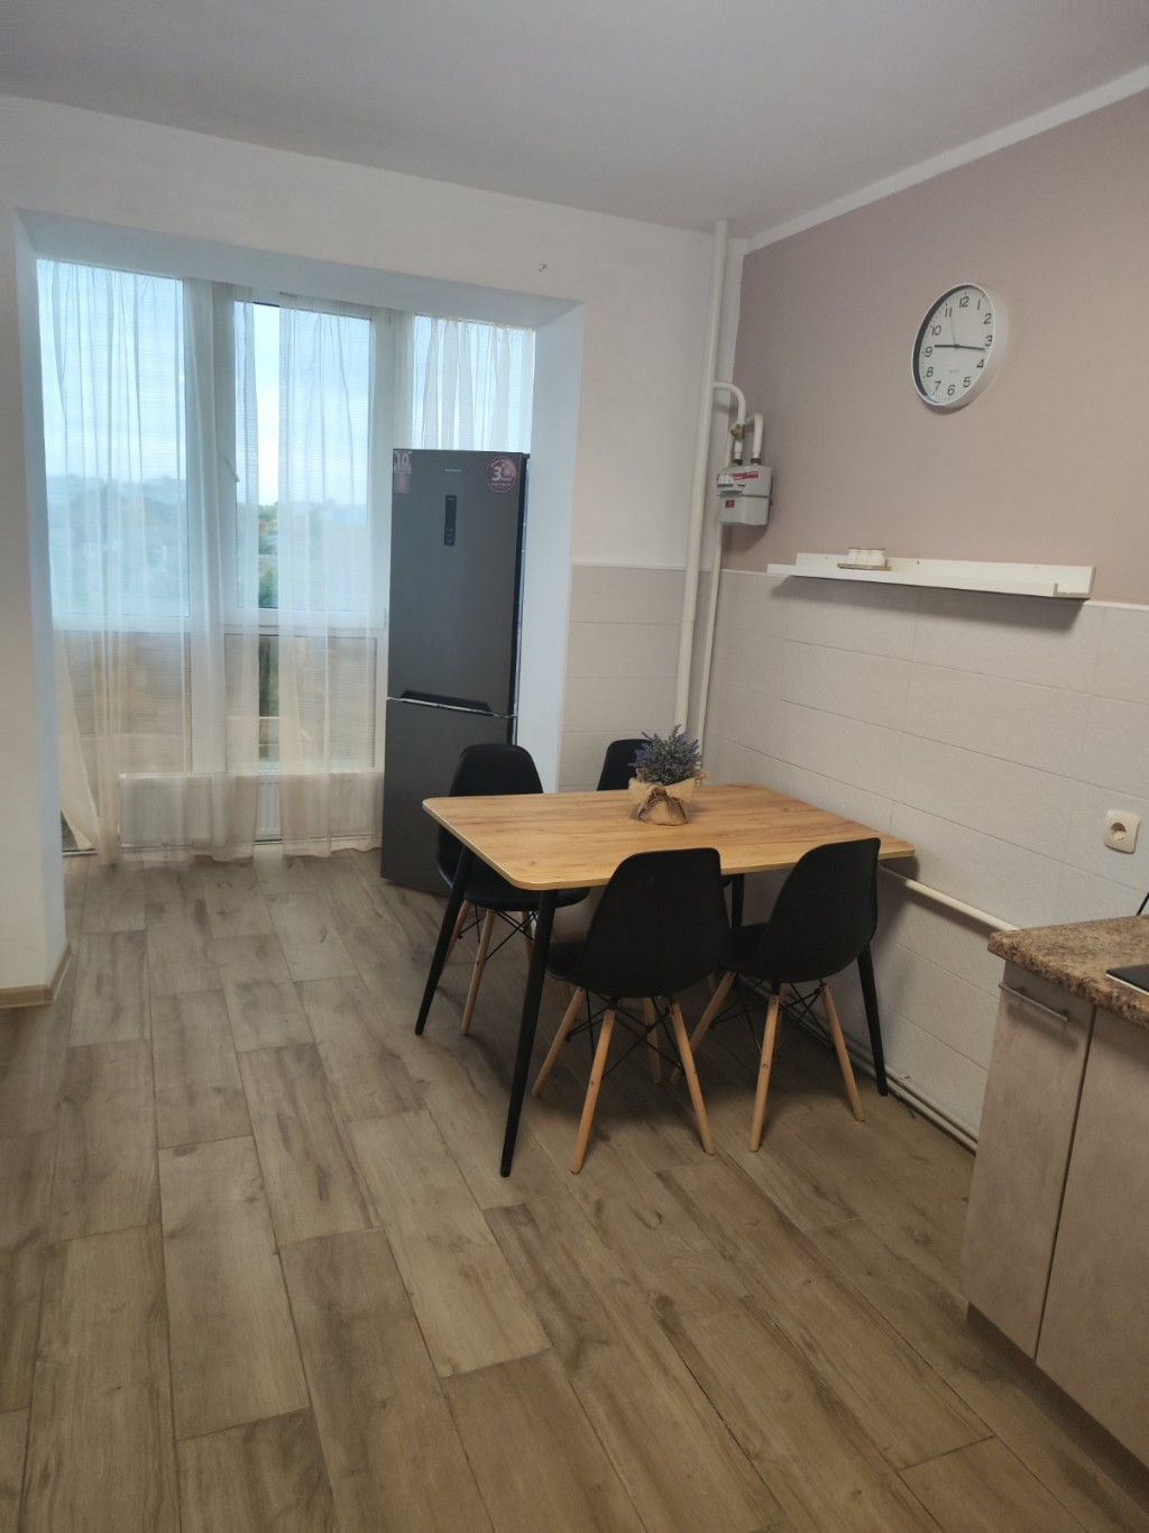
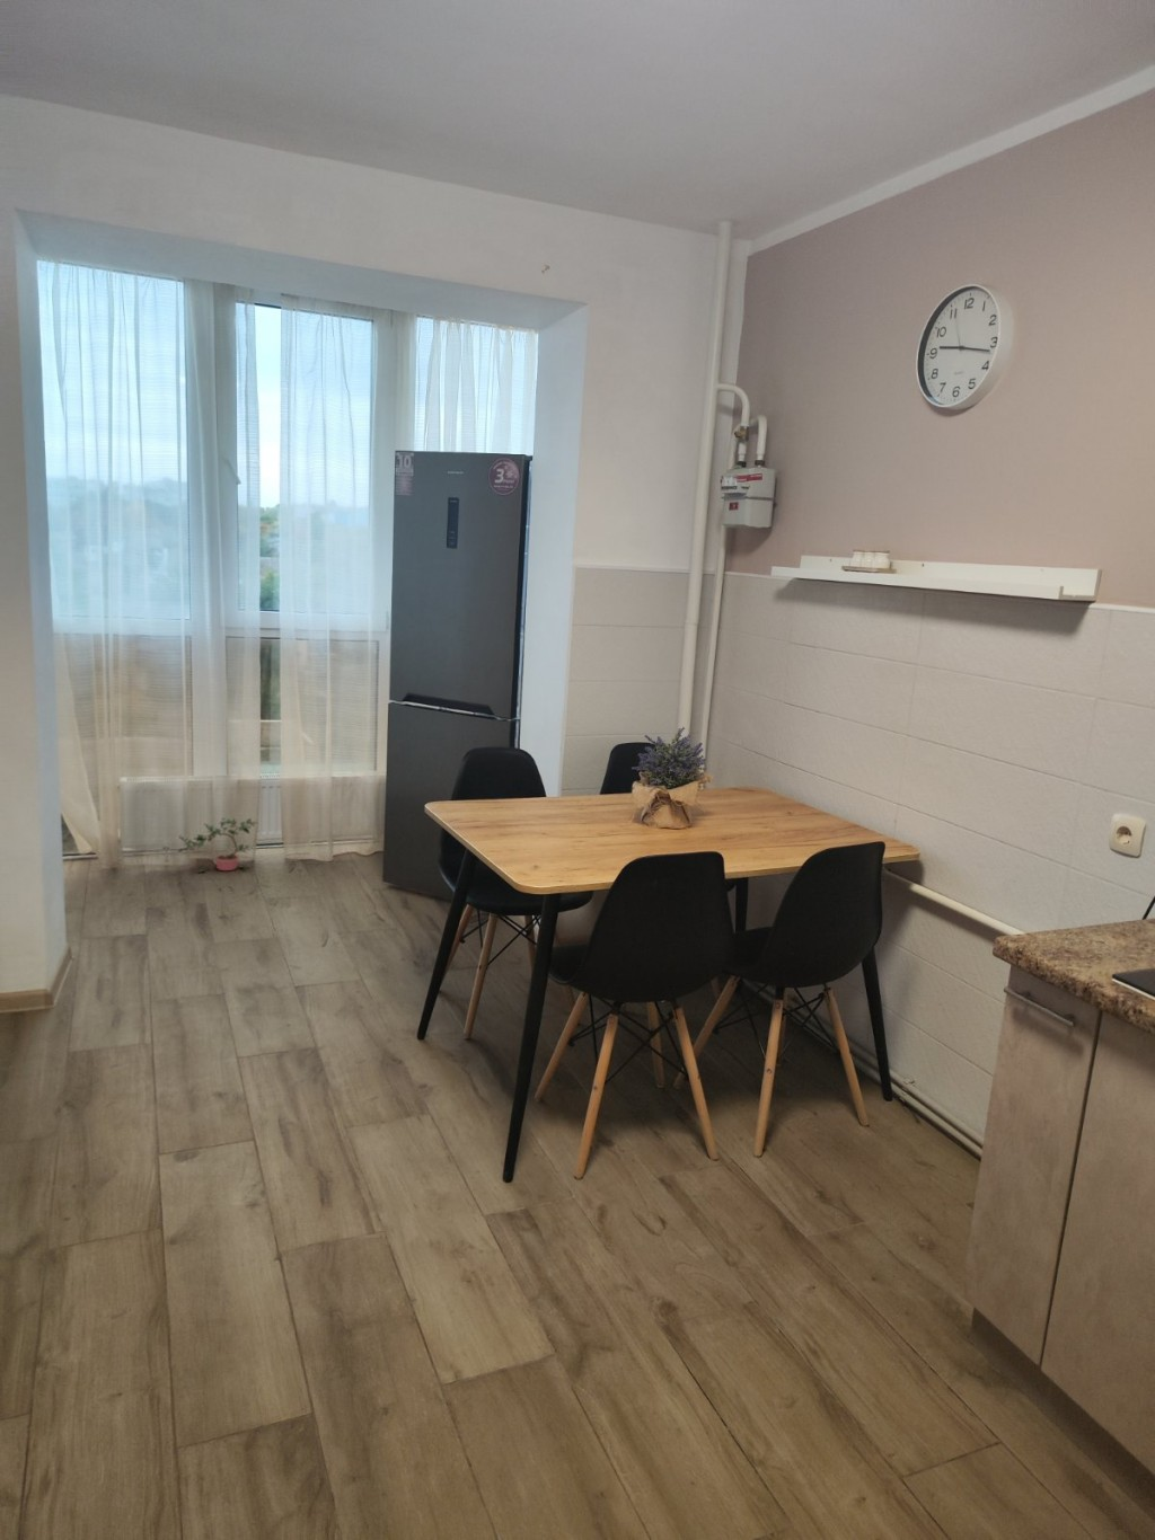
+ potted plant [177,816,258,874]
